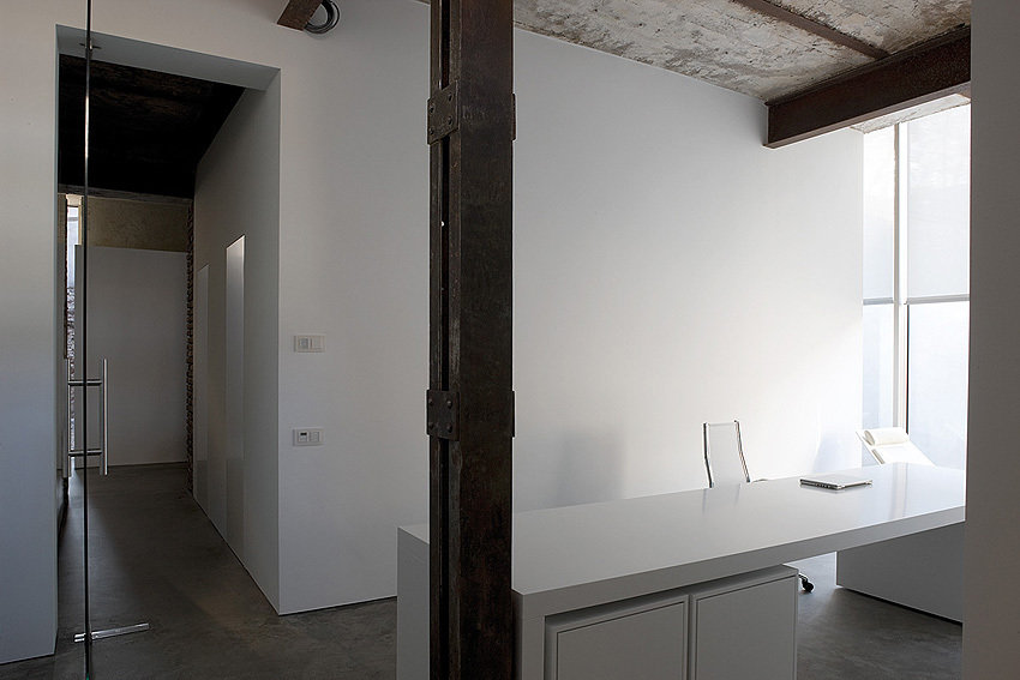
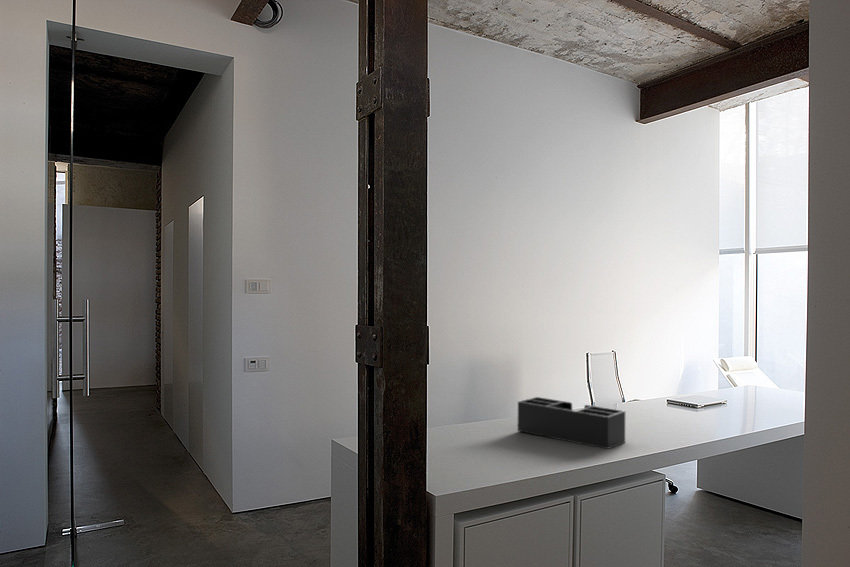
+ desk organizer [517,396,626,450]
